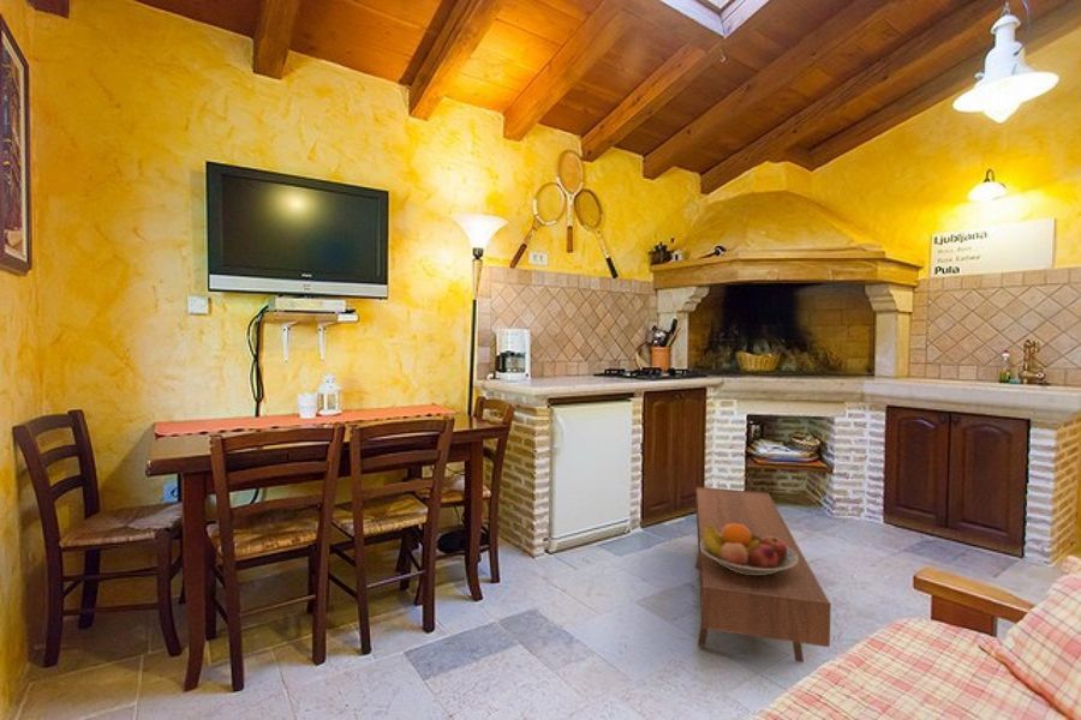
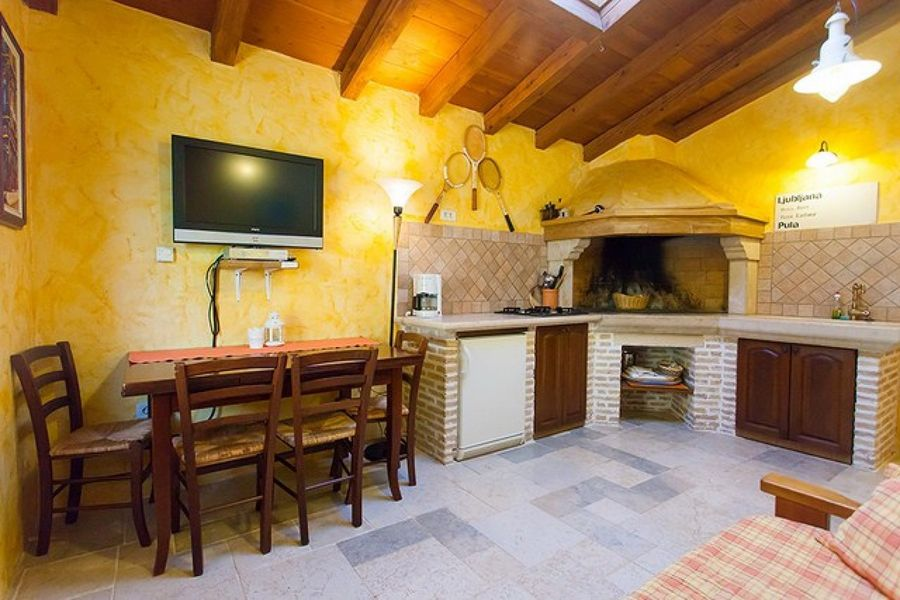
- fruit bowl [700,523,798,575]
- coffee table [694,486,832,664]
